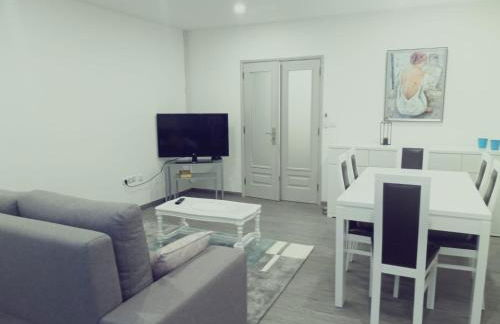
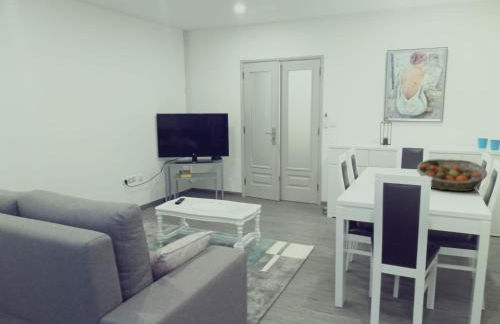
+ fruit basket [416,158,488,192]
